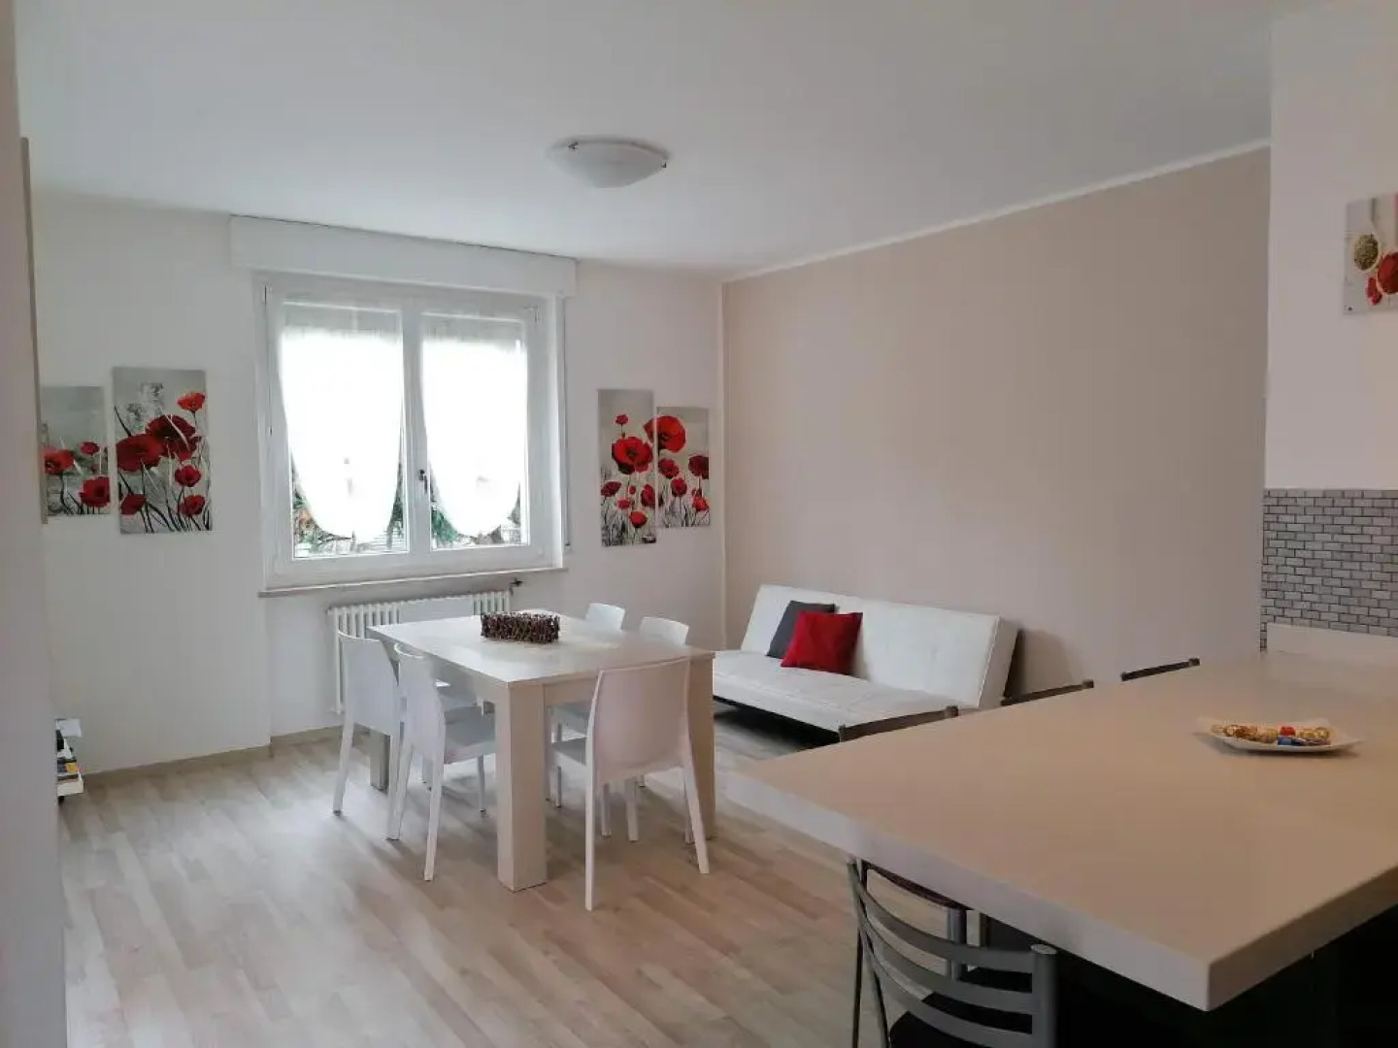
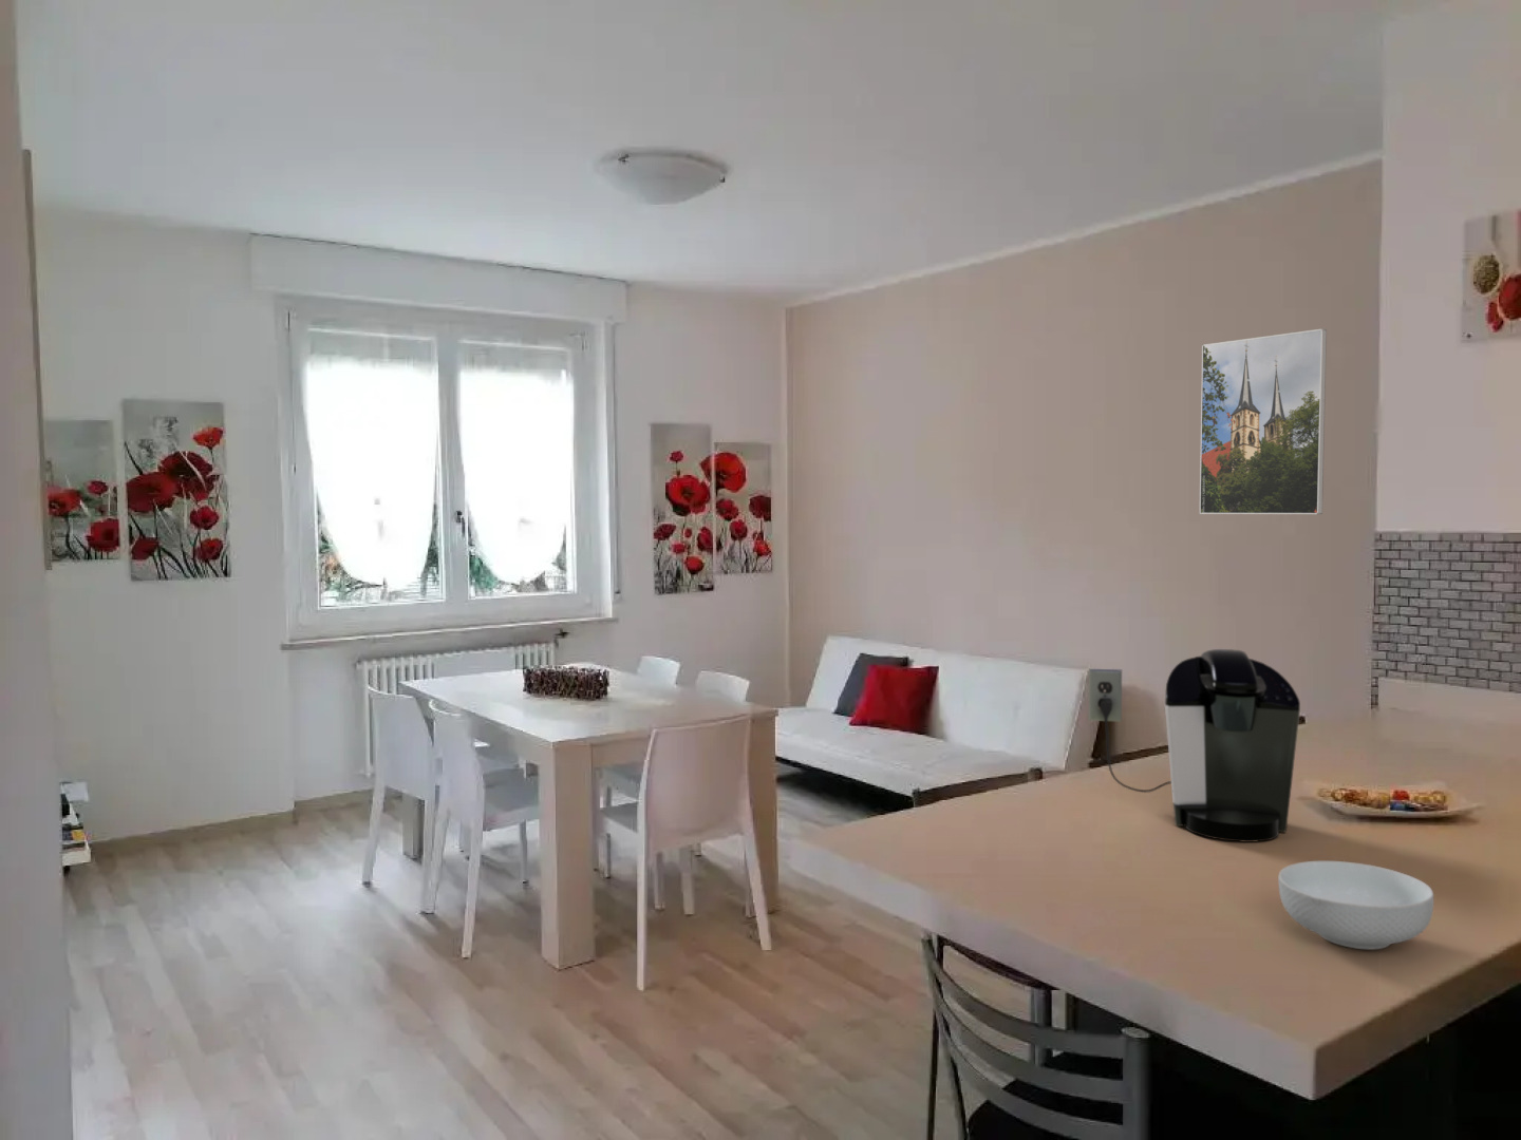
+ coffee maker [1087,648,1302,843]
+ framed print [1199,328,1328,515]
+ cereal bowl [1277,860,1436,951]
